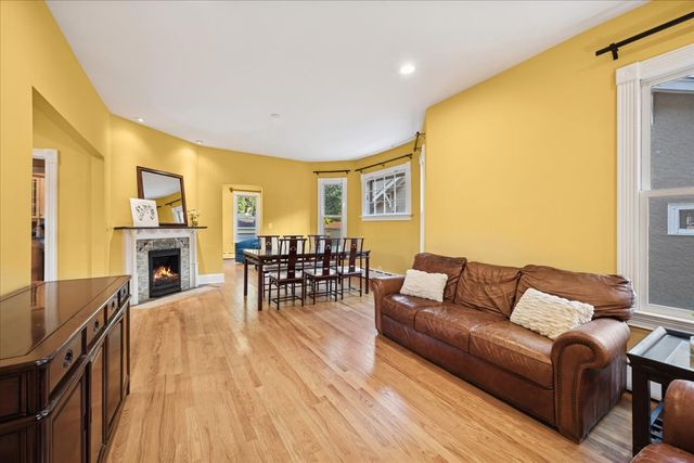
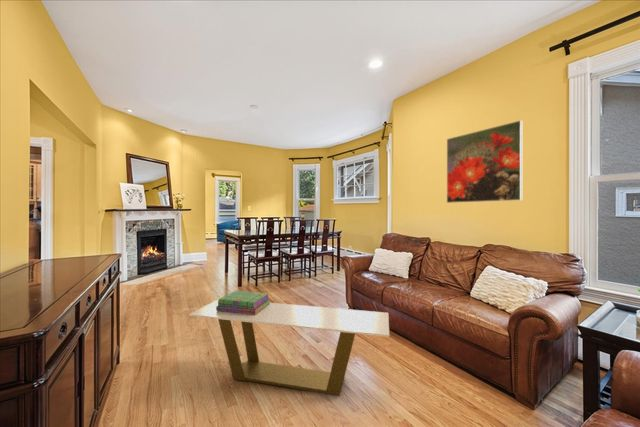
+ coffee table [188,299,390,397]
+ stack of books [216,290,271,315]
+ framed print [446,119,523,204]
